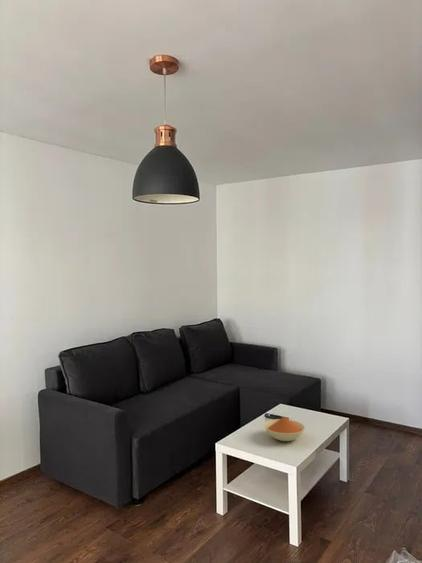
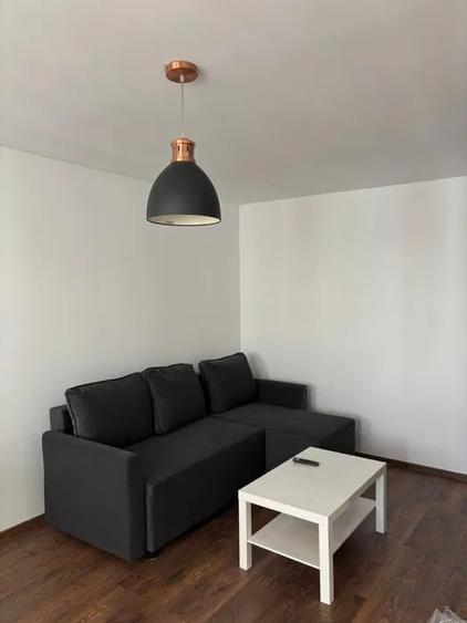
- bowl [263,416,306,442]
